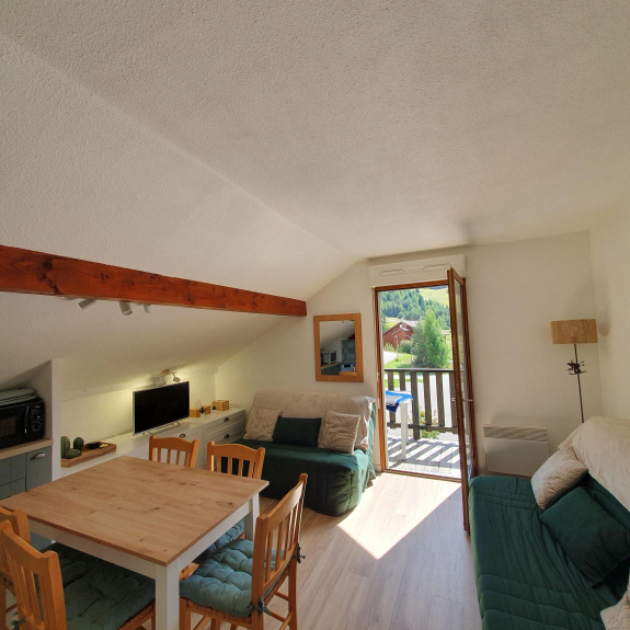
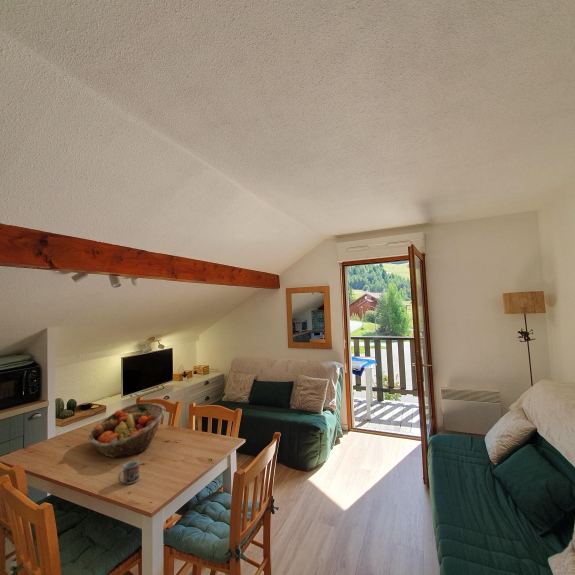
+ fruit basket [87,402,167,459]
+ cup [117,460,140,485]
